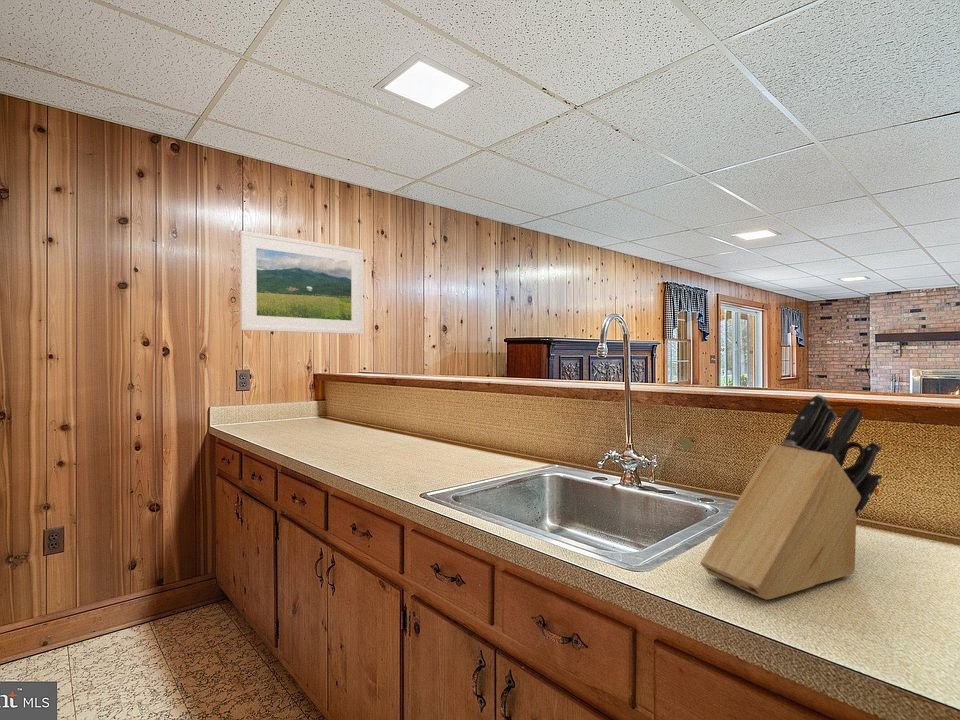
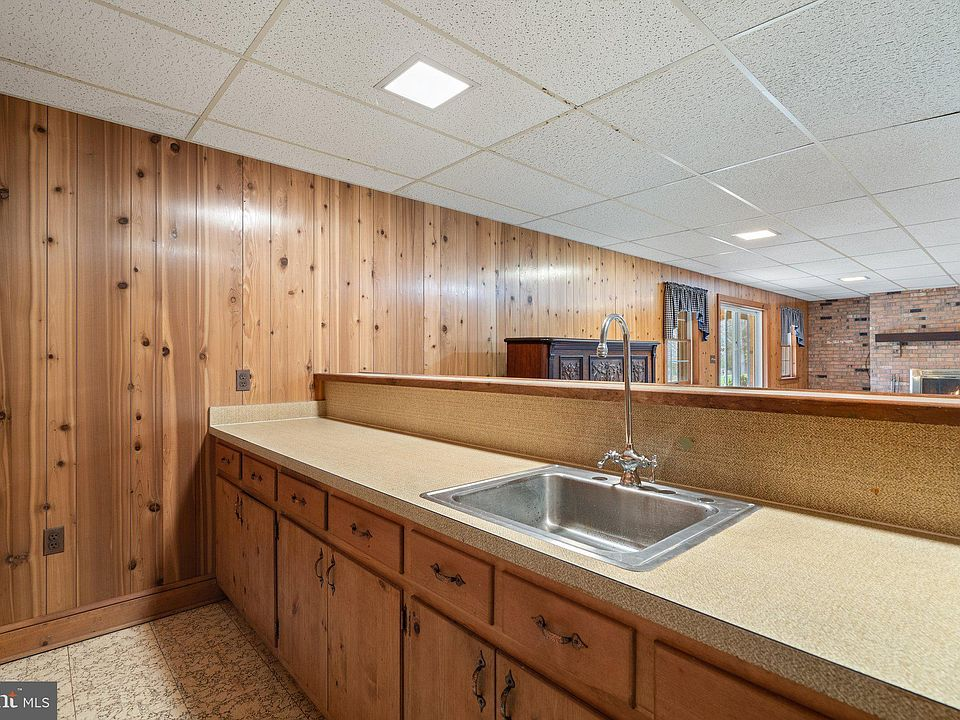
- knife block [700,394,883,601]
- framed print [239,230,364,335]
